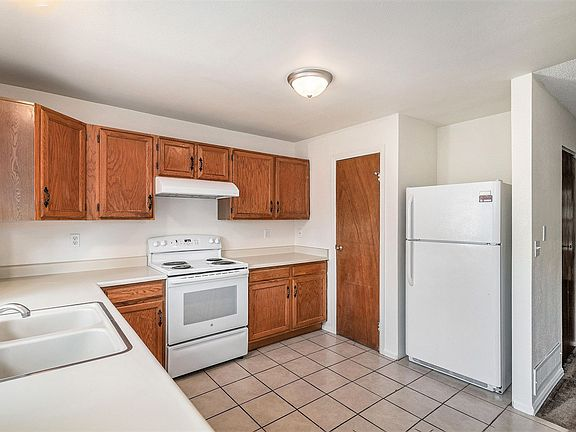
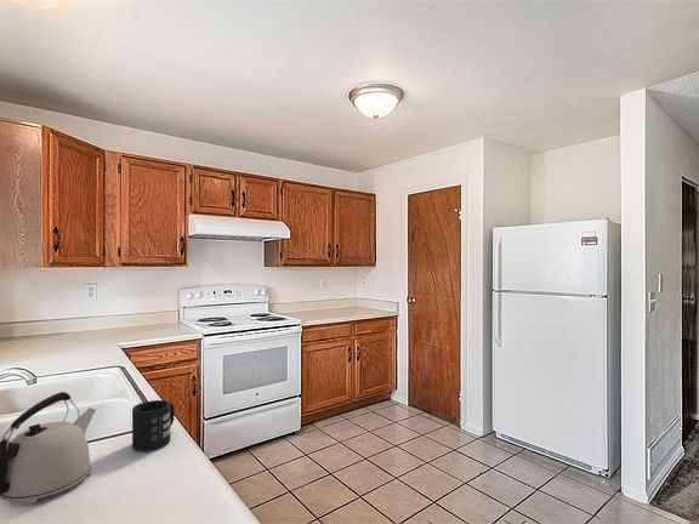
+ kettle [0,391,97,507]
+ mug [131,399,176,452]
